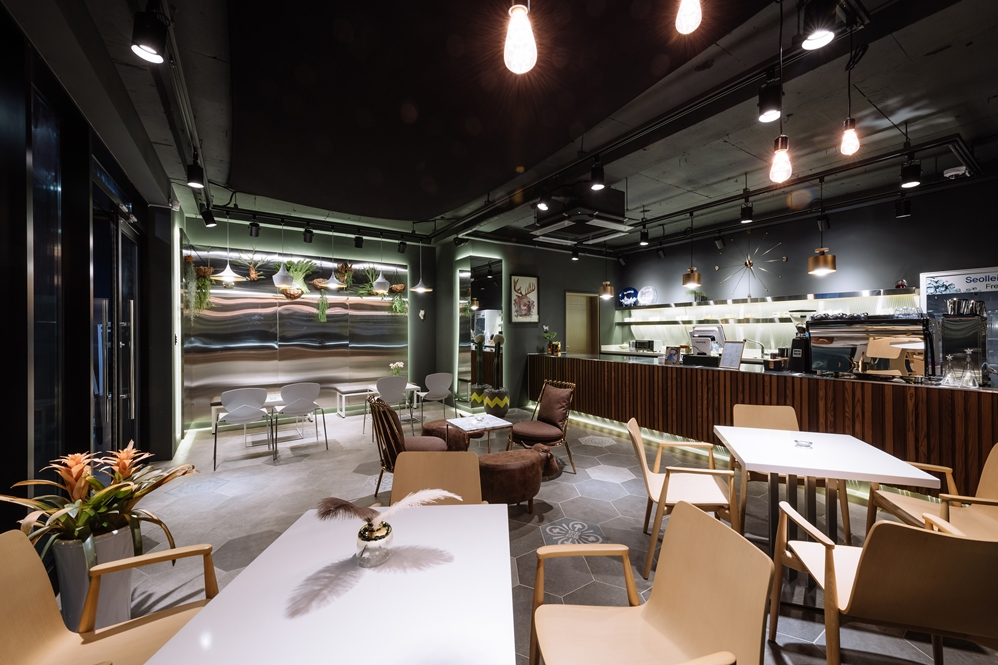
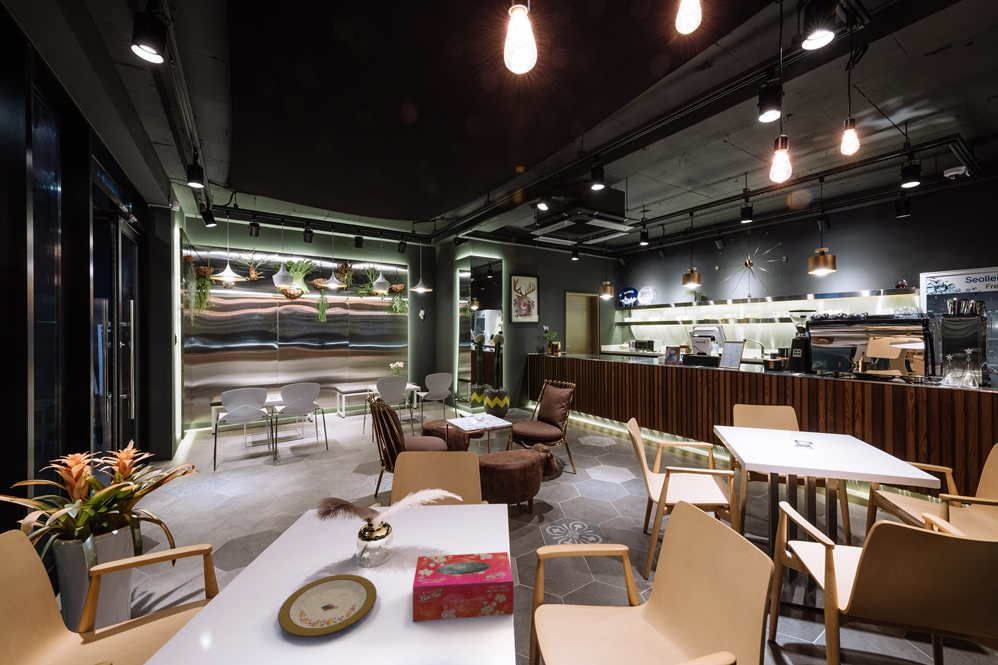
+ plate [277,574,378,638]
+ tissue box [412,551,515,622]
